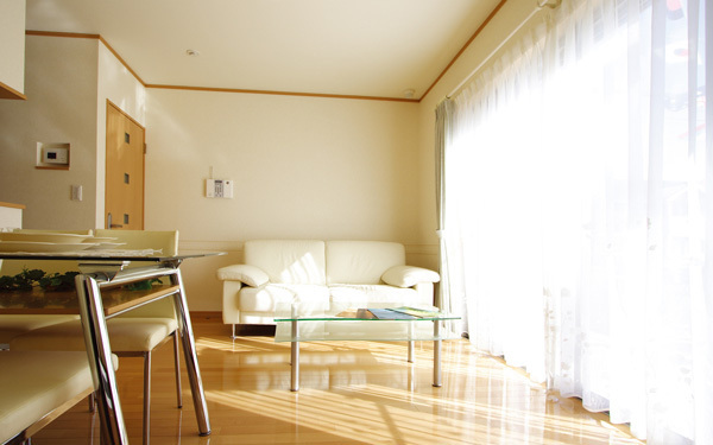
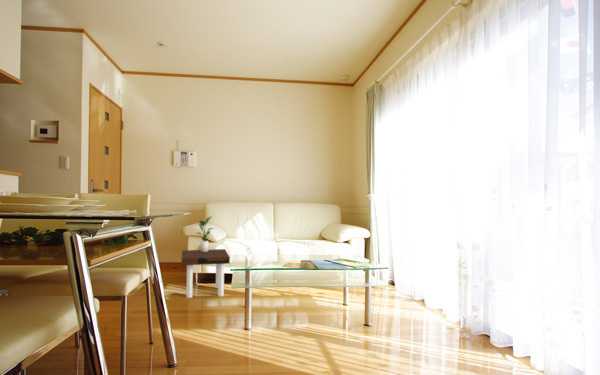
+ side table [180,248,231,299]
+ potted plant [194,215,215,252]
